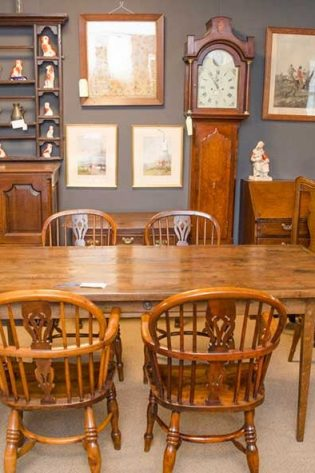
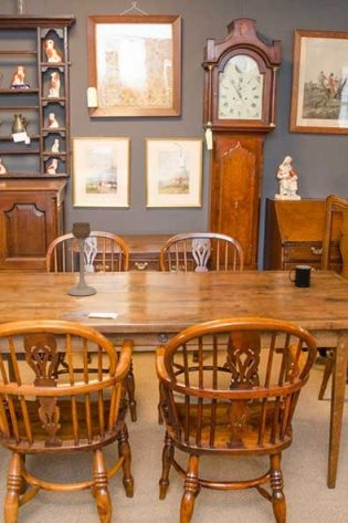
+ cup [288,264,313,287]
+ candle holder [66,221,97,296]
